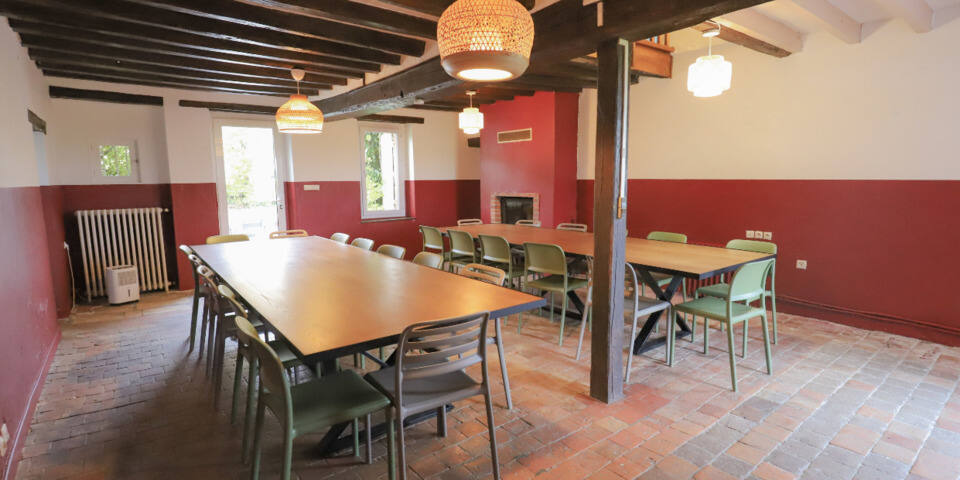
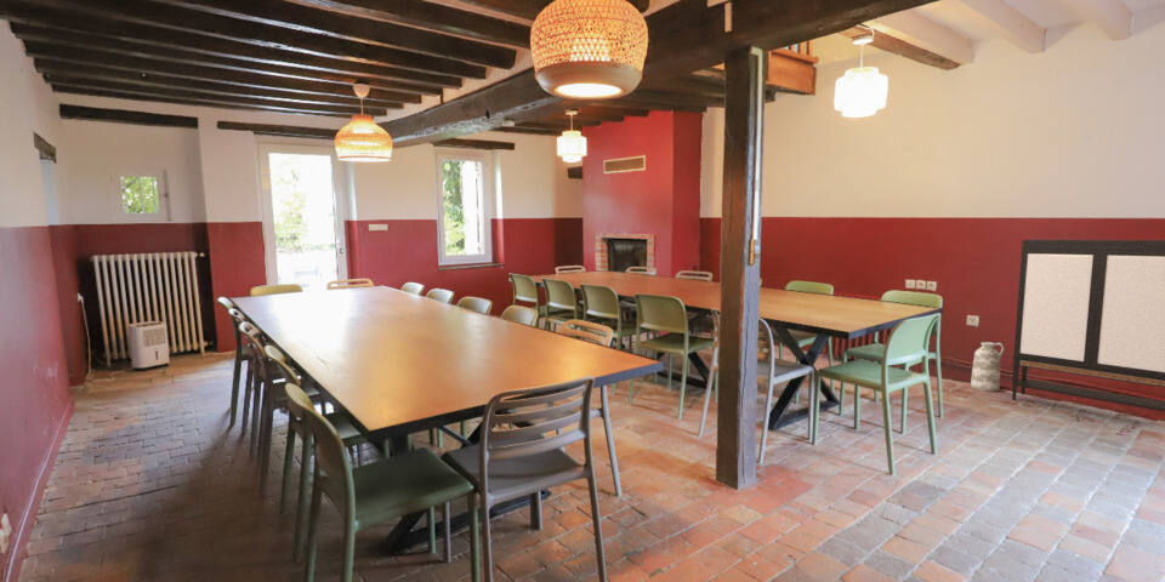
+ vase [970,341,1006,393]
+ storage cabinet [1011,239,1165,412]
